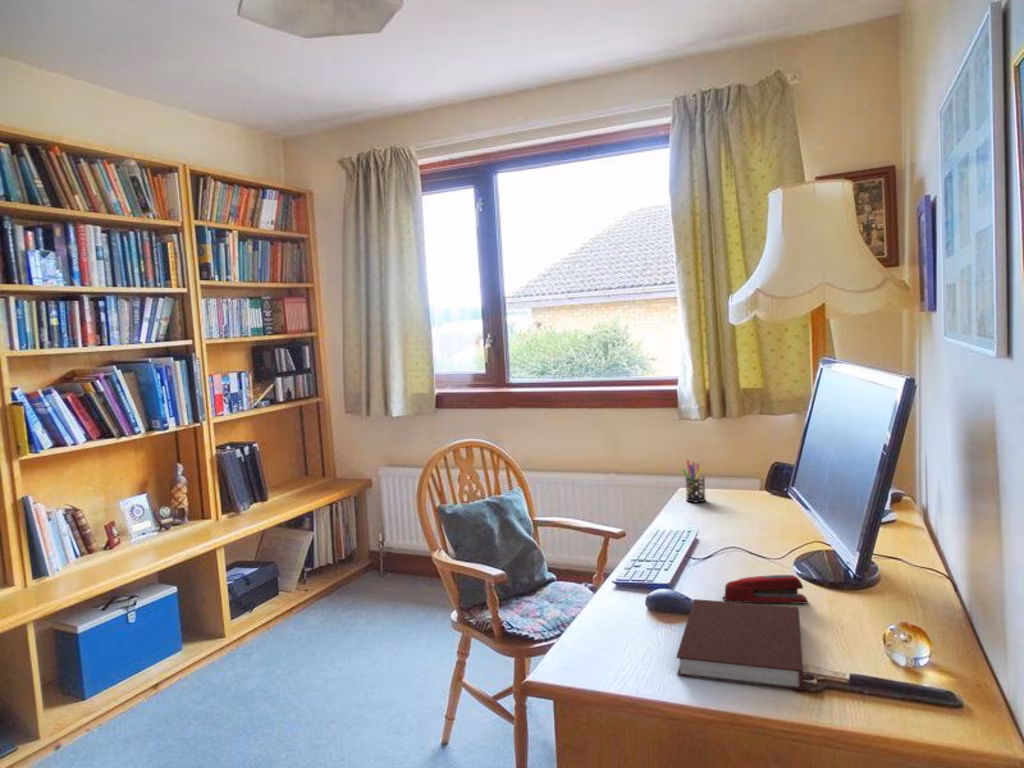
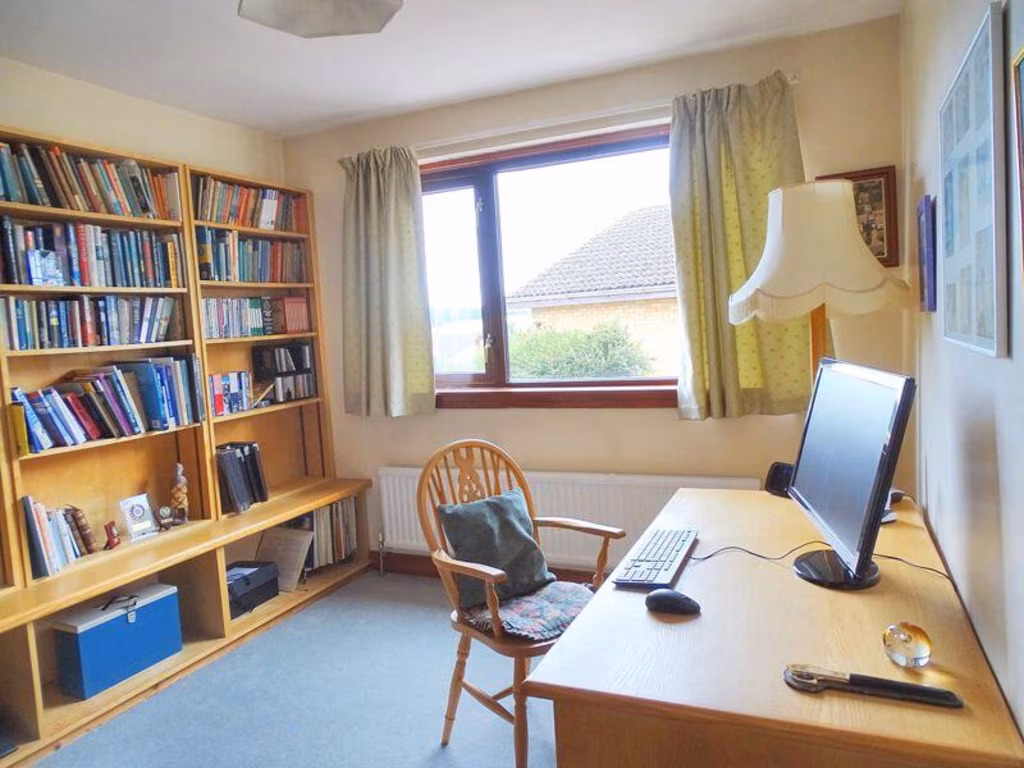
- notebook [675,598,805,691]
- pen holder [681,459,707,504]
- stapler [722,574,809,605]
